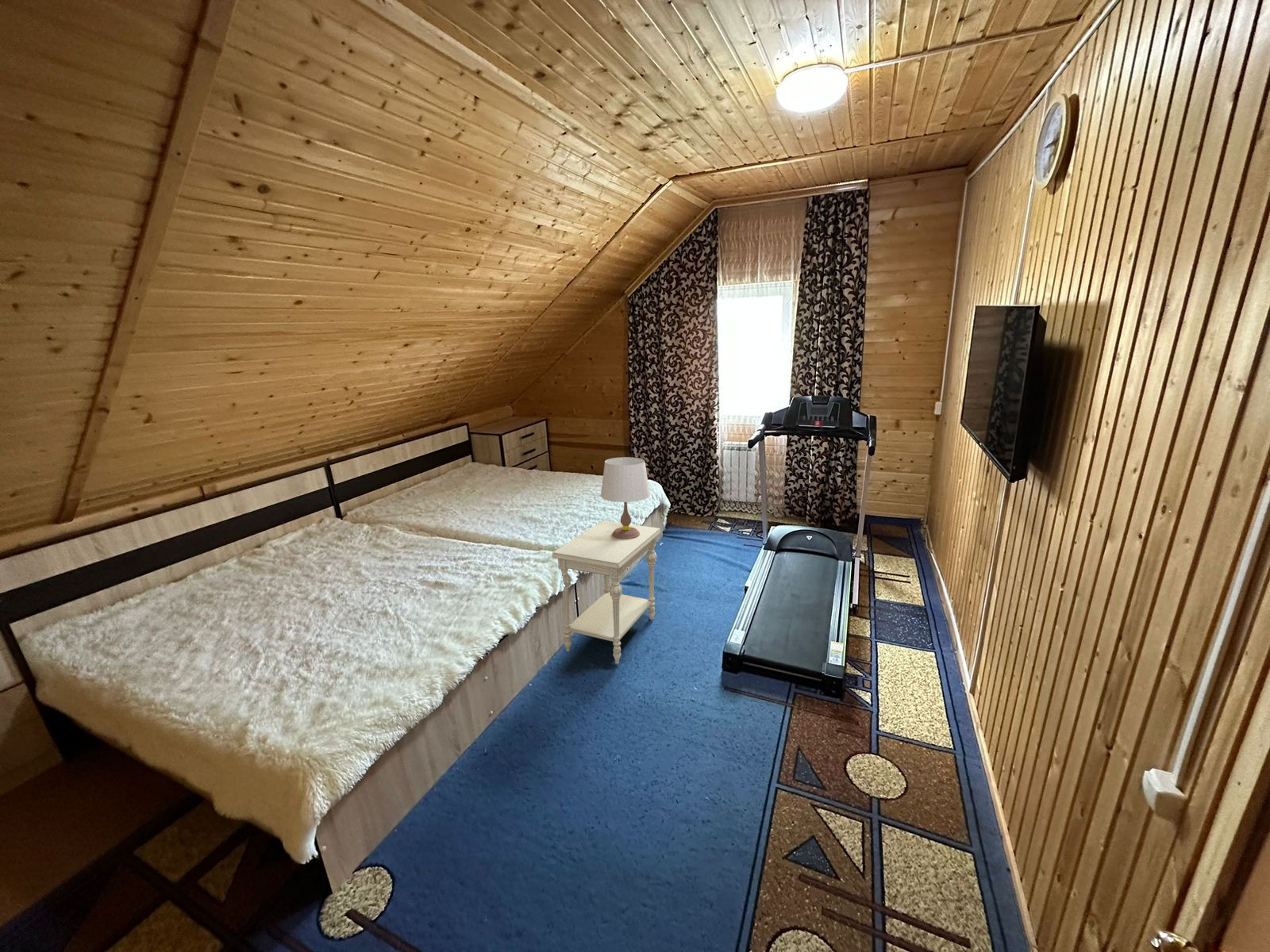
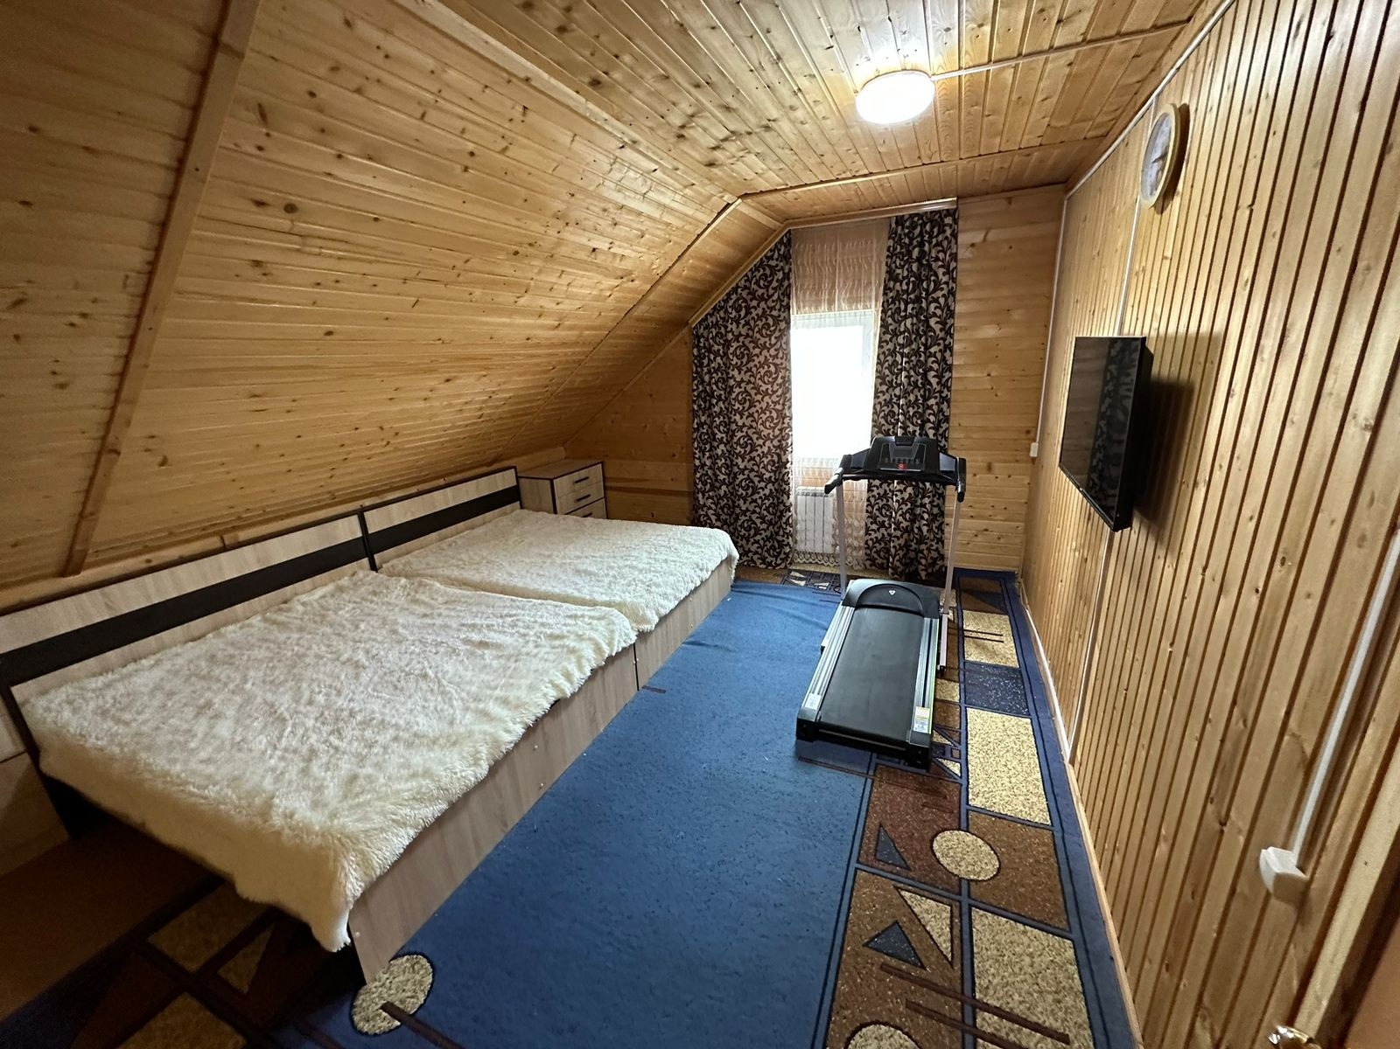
- side table [552,520,661,665]
- table lamp [600,456,651,539]
